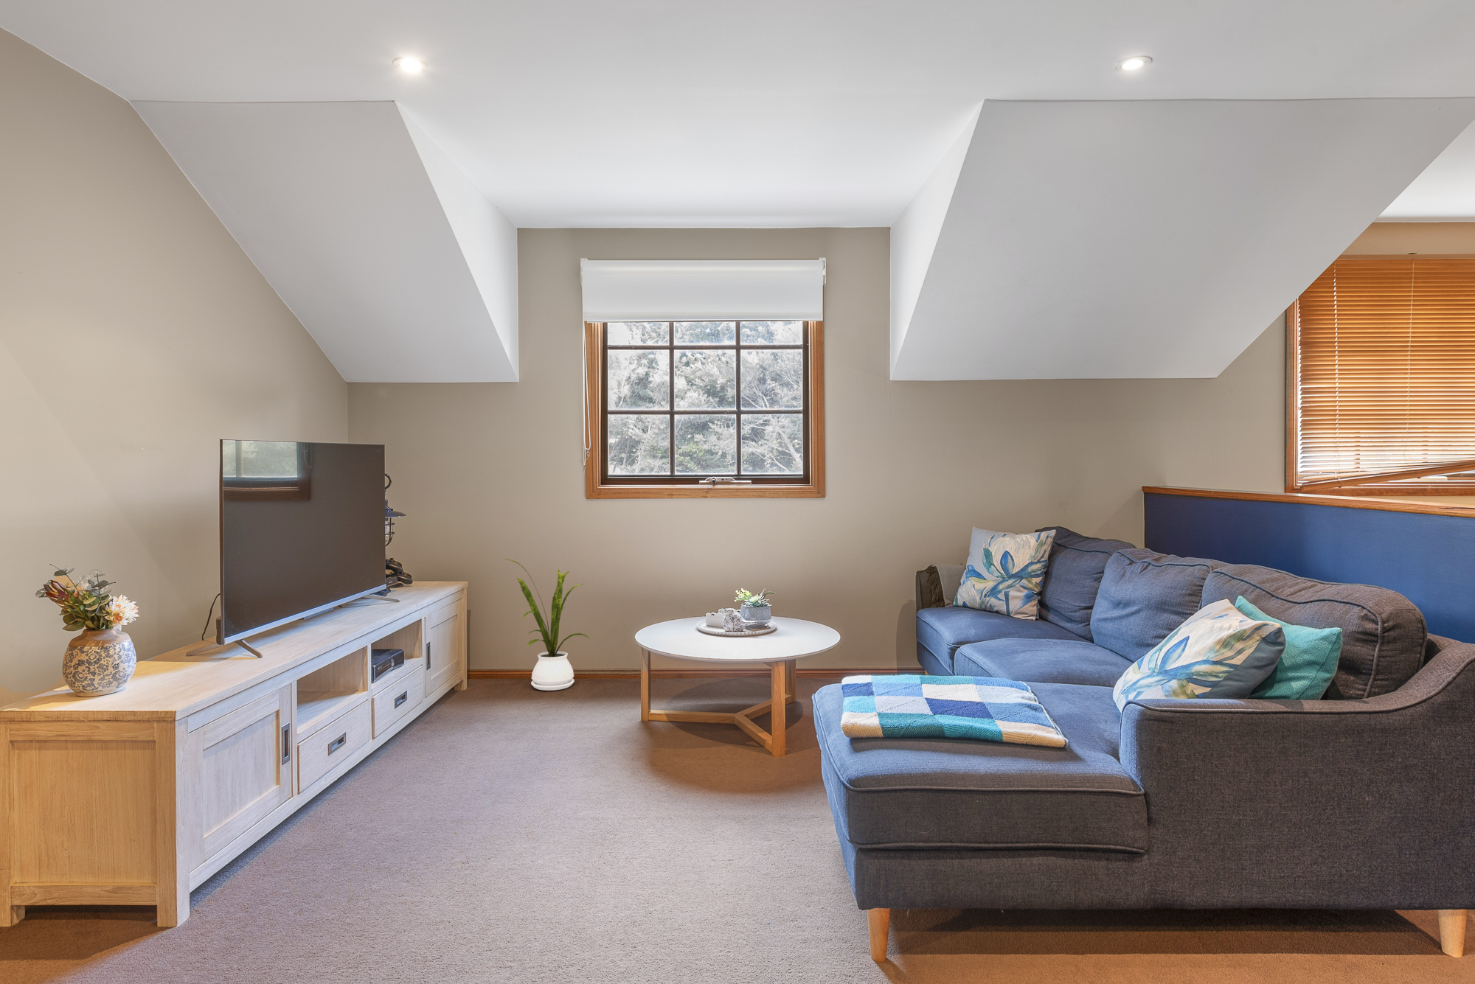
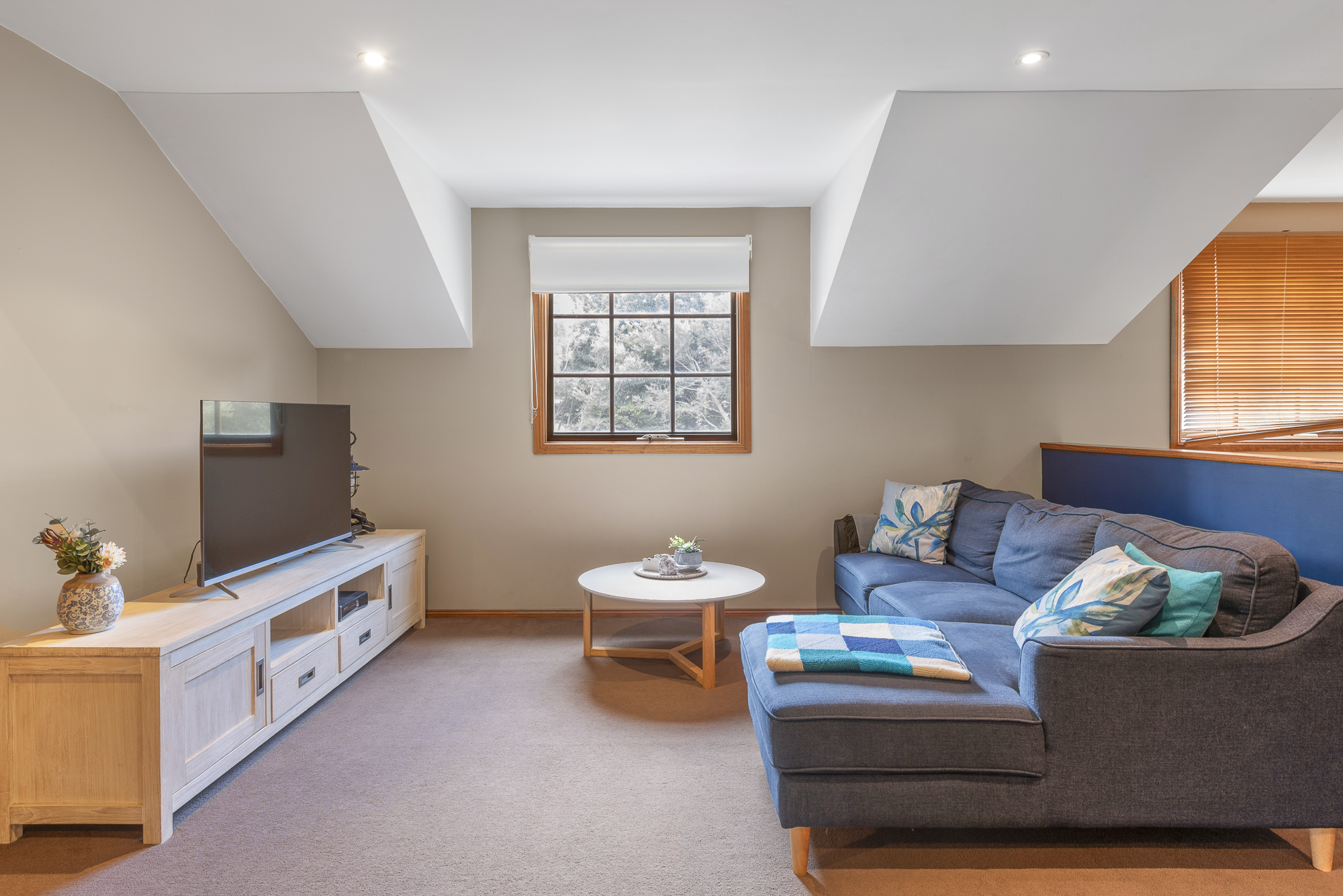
- house plant [505,558,591,692]
